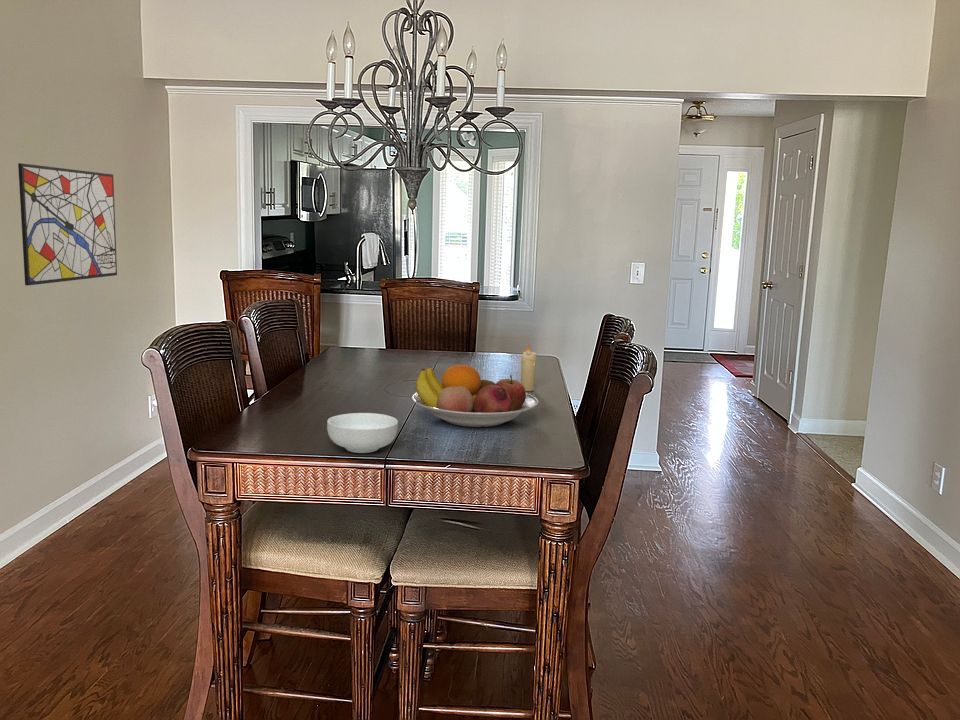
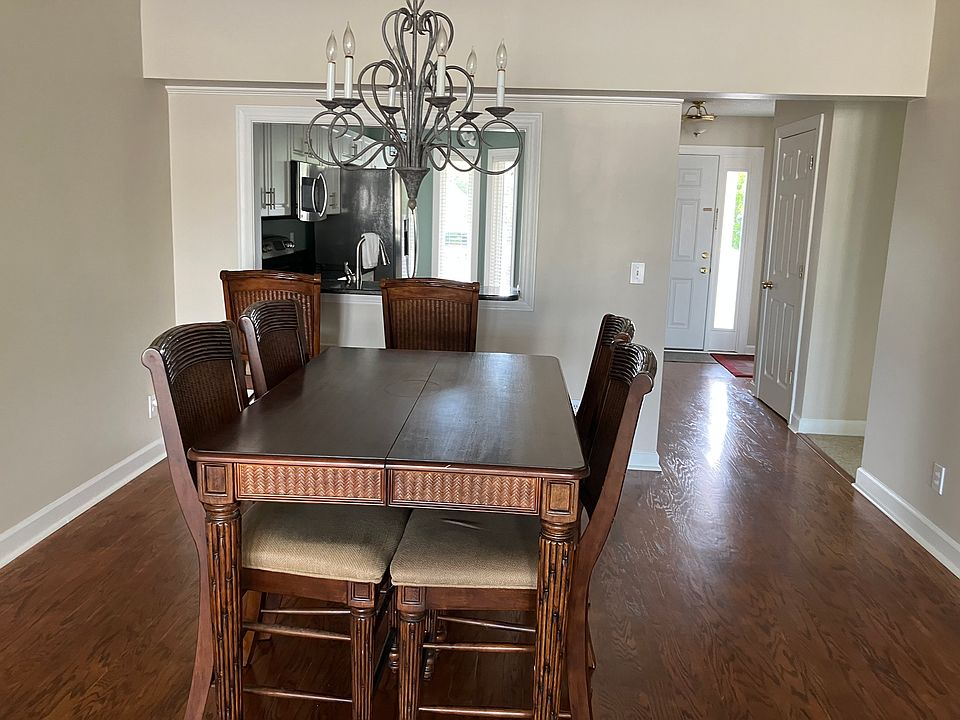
- cereal bowl [326,412,399,454]
- wall art [17,162,118,286]
- candle [520,344,538,392]
- fruit bowl [411,364,540,428]
